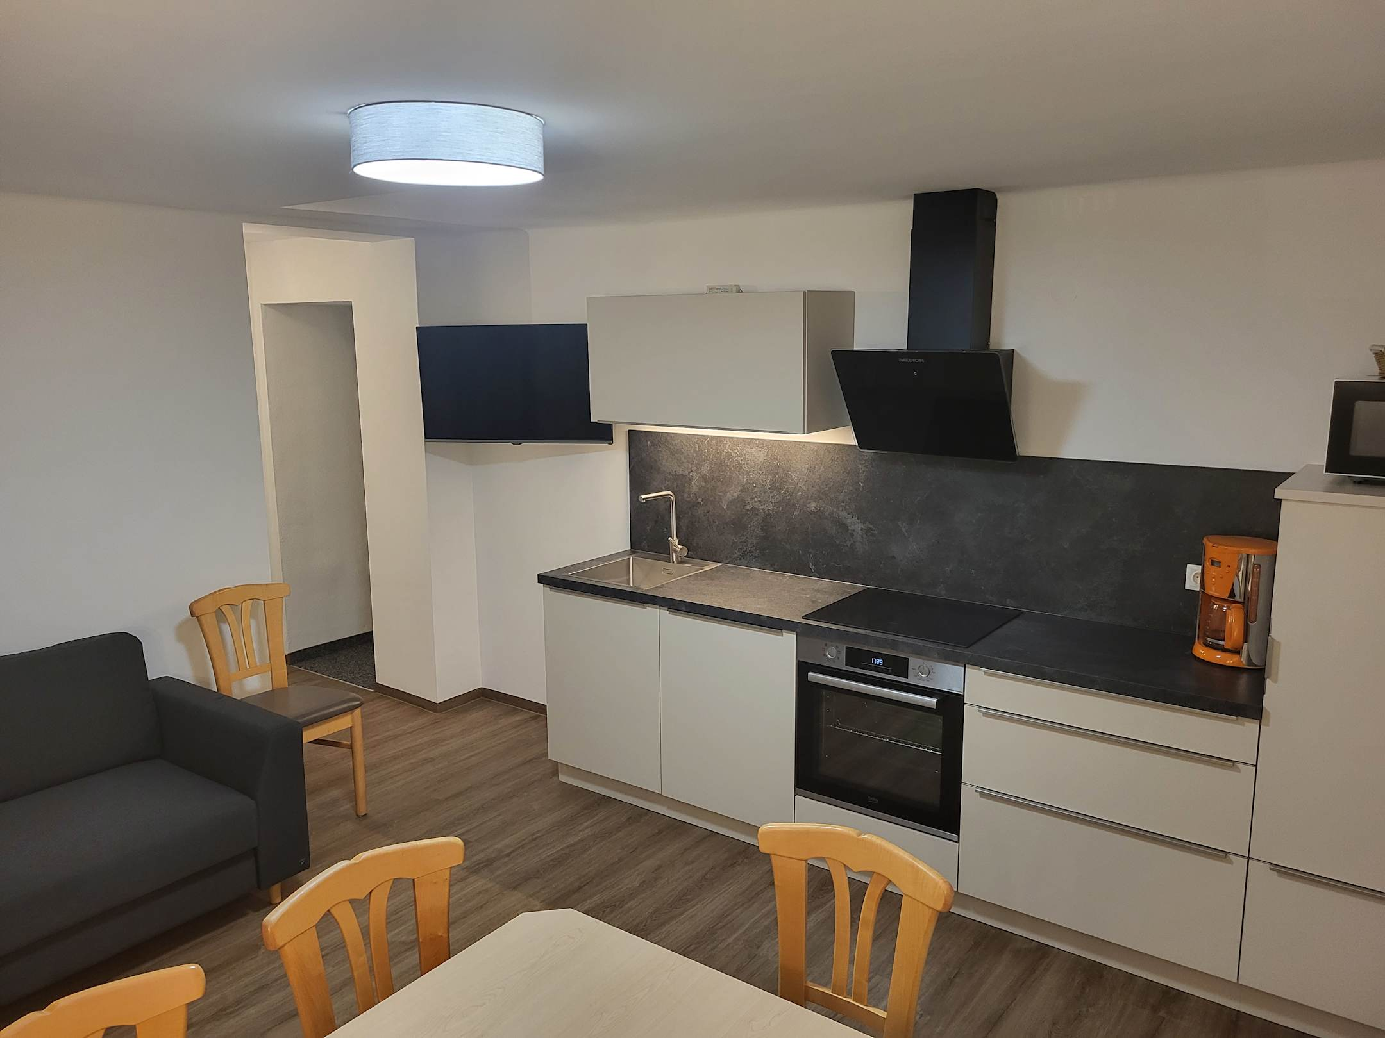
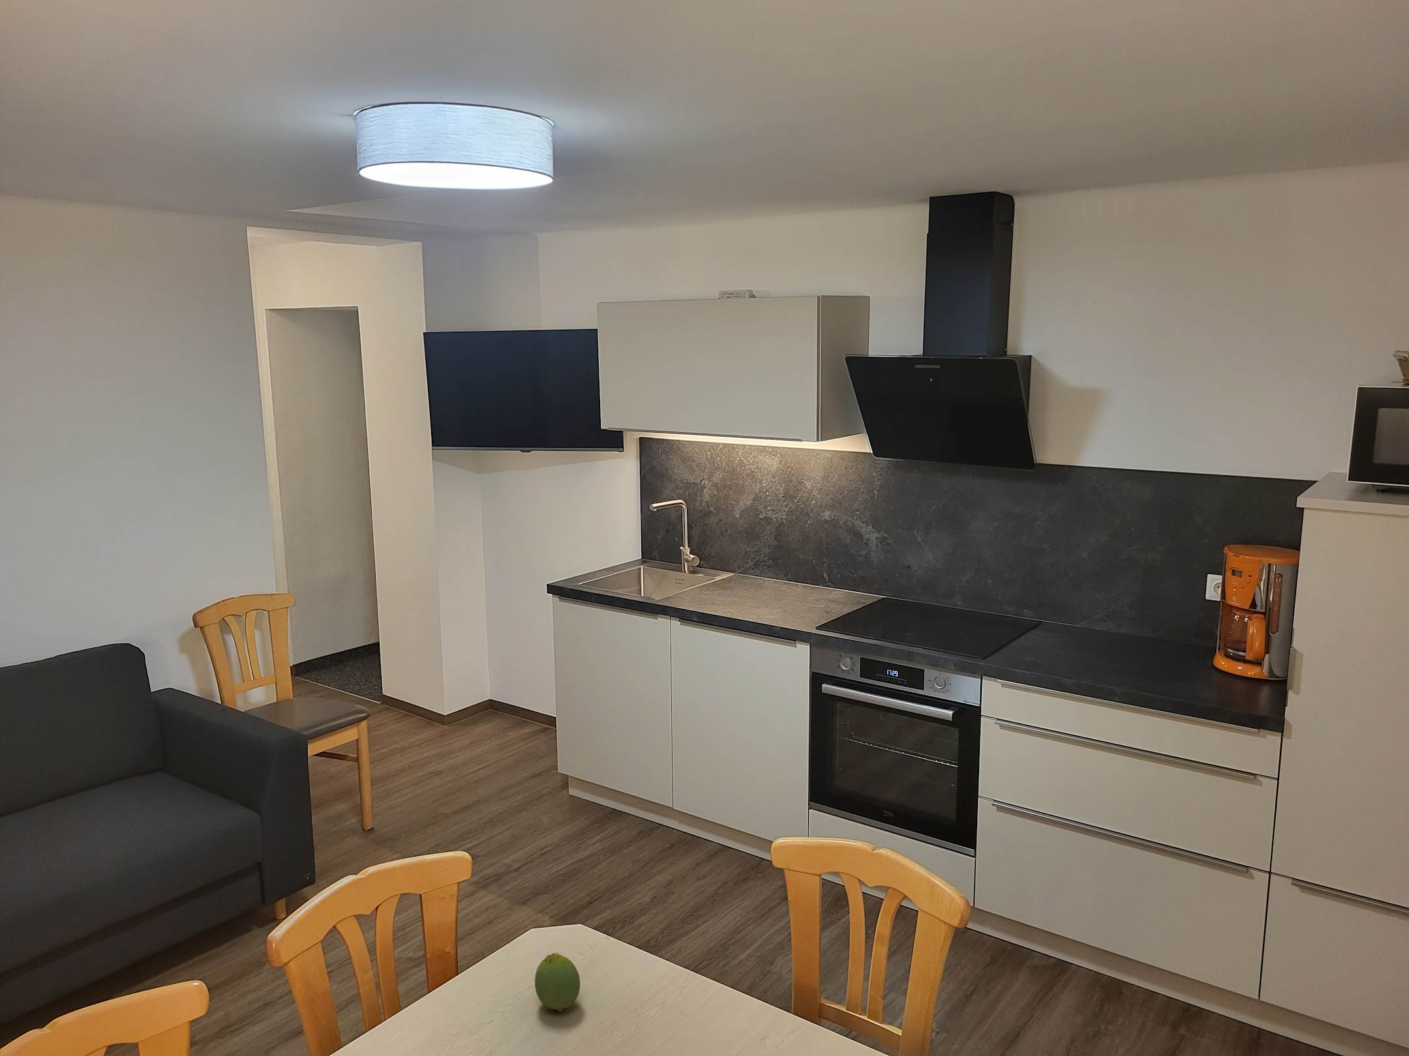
+ fruit [535,953,580,1013]
